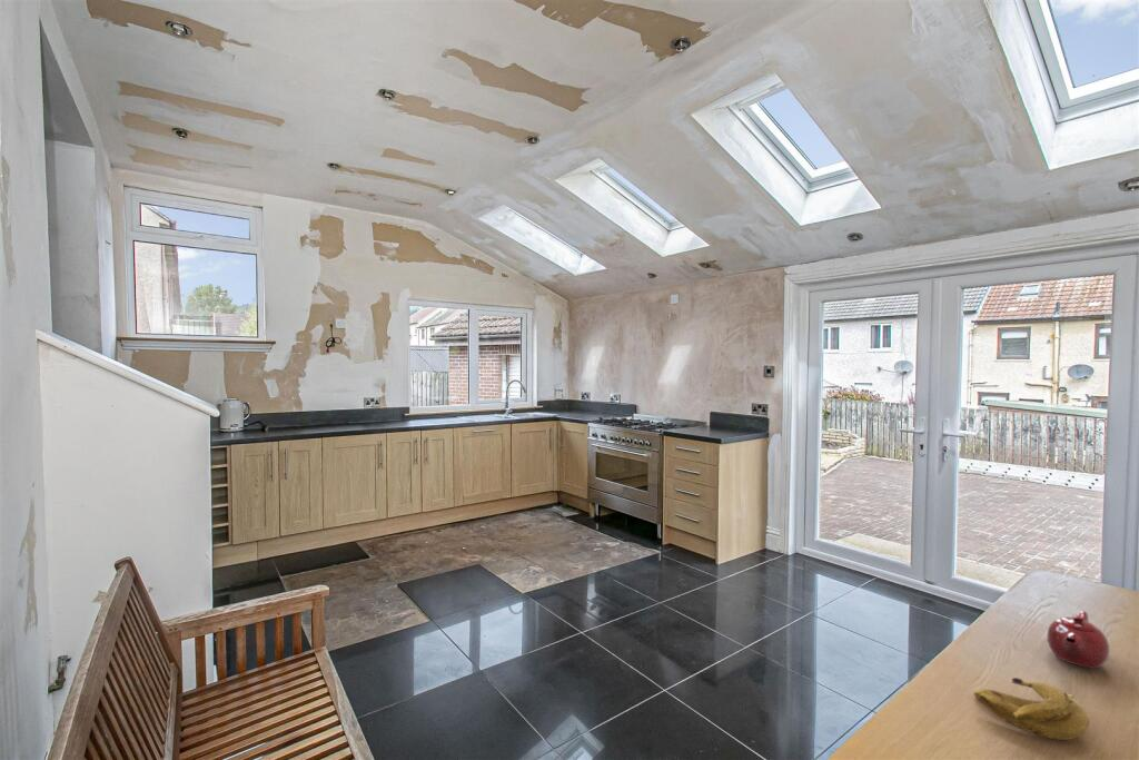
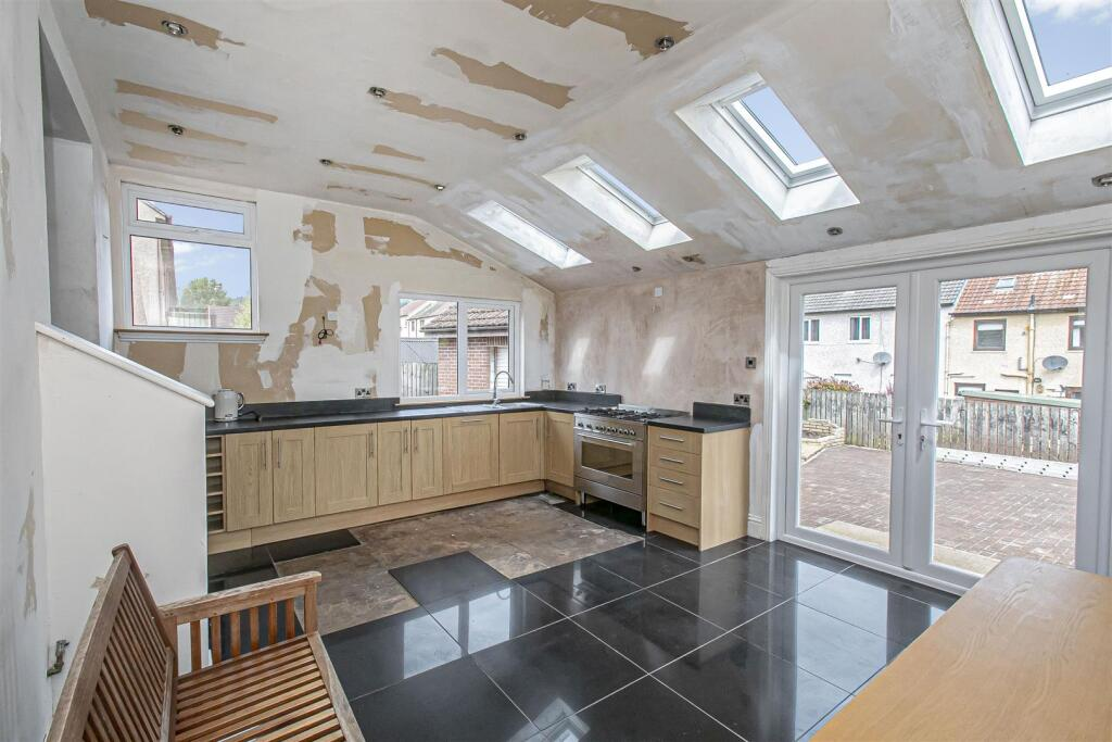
- banana [973,677,1090,741]
- teapot [1047,610,1111,669]
